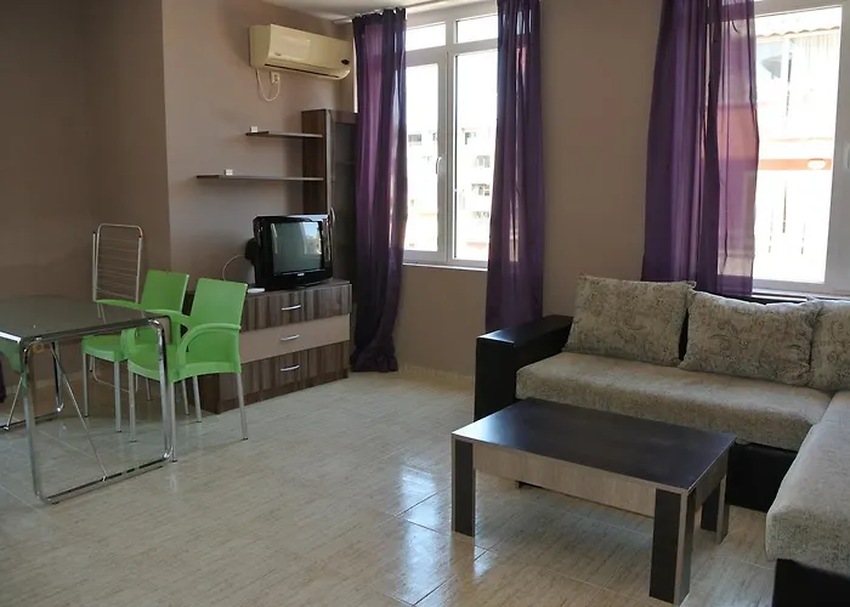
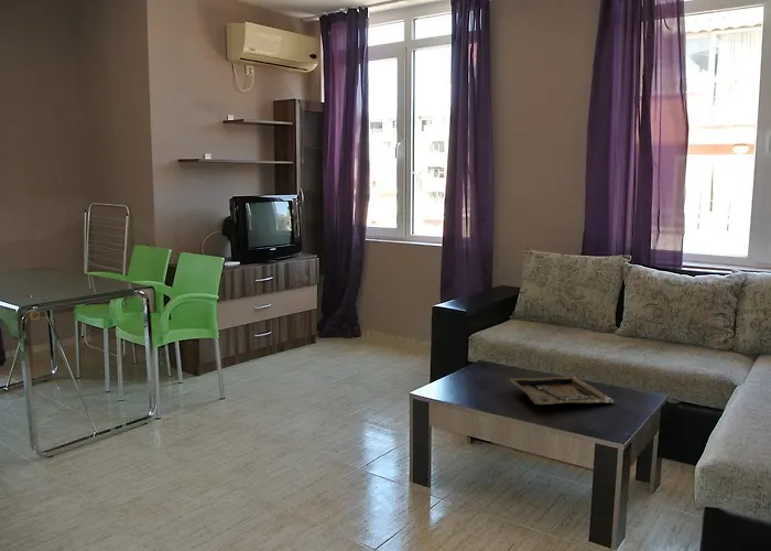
+ tray [506,375,616,406]
